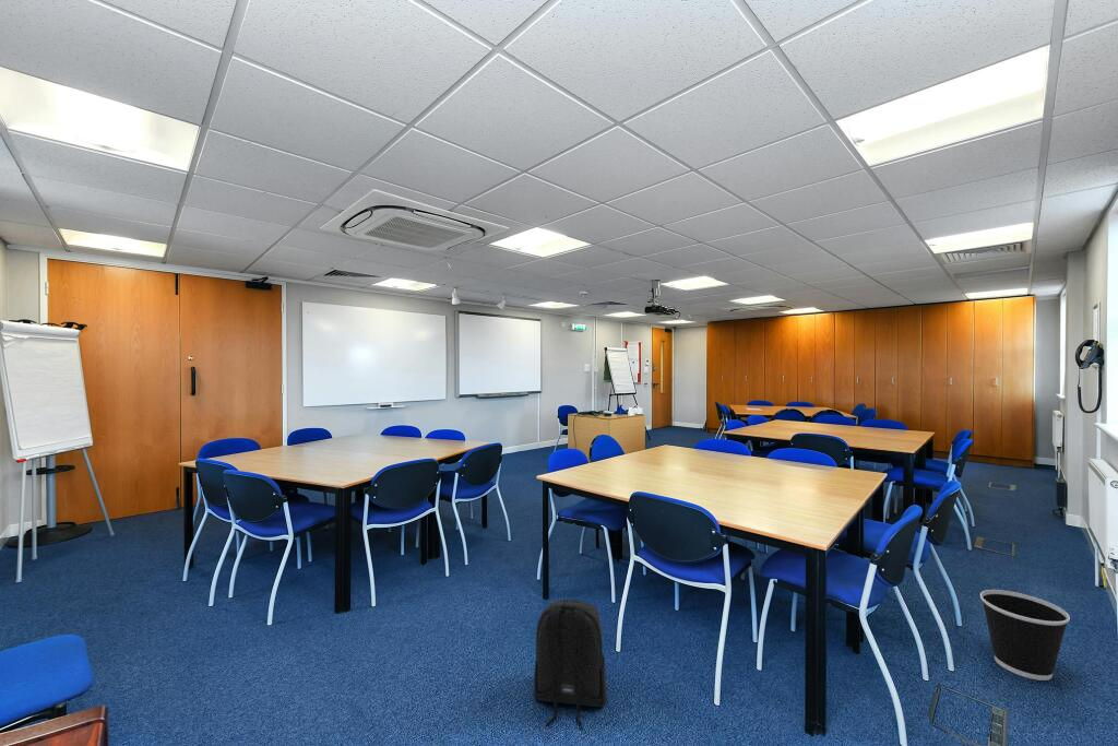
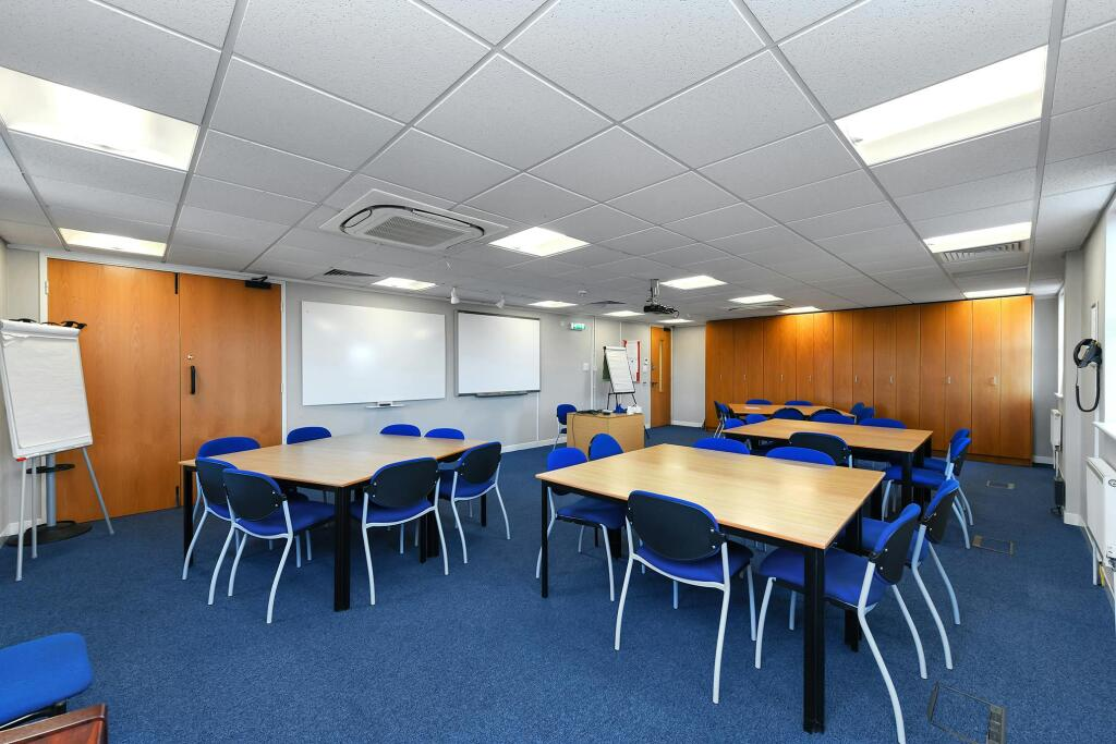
- backpack [533,599,608,731]
- wastebasket [979,589,1071,682]
